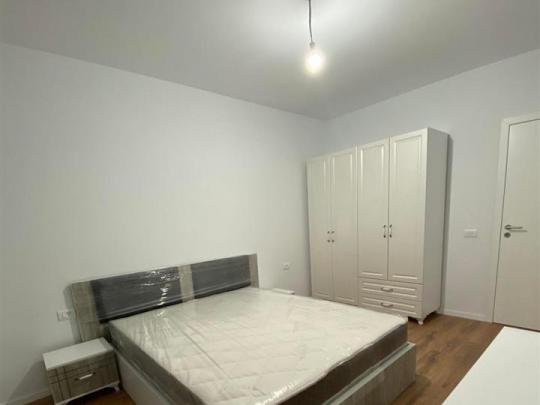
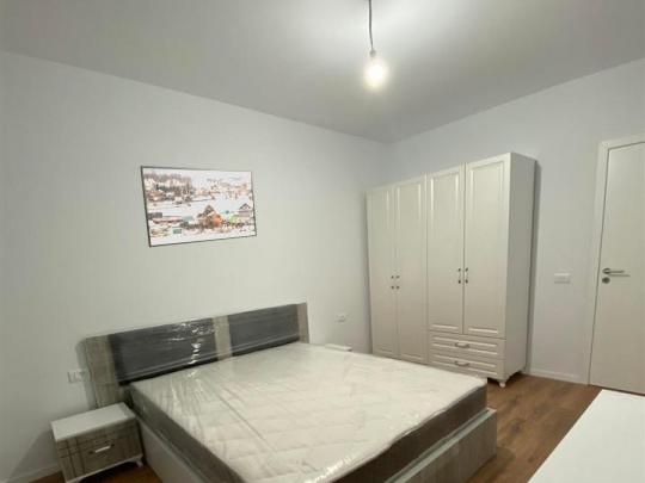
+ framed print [139,165,258,248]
